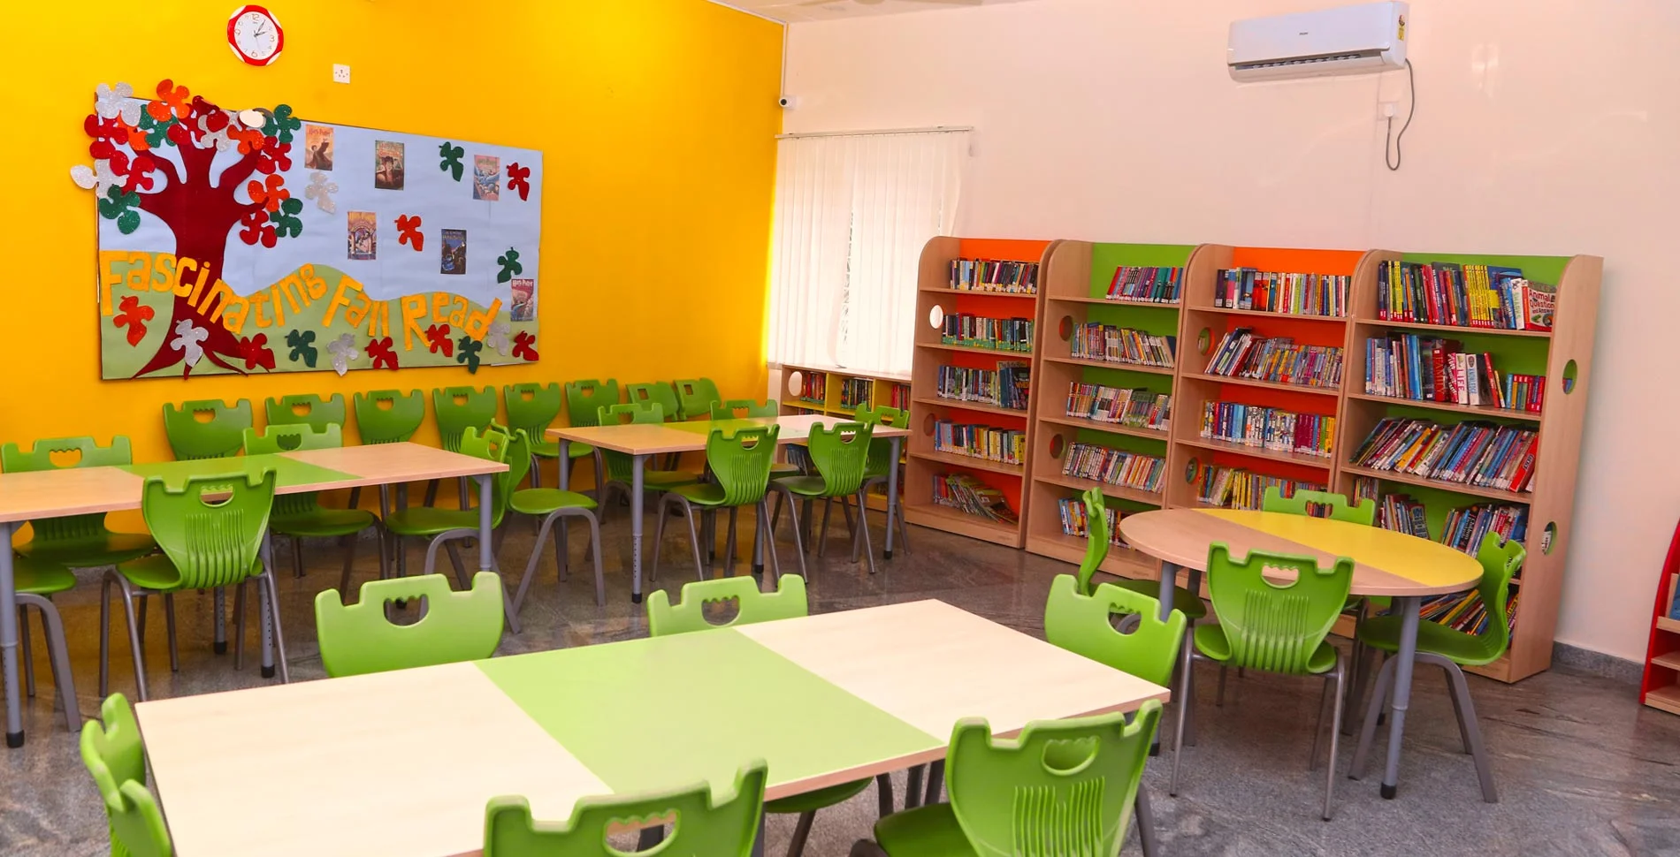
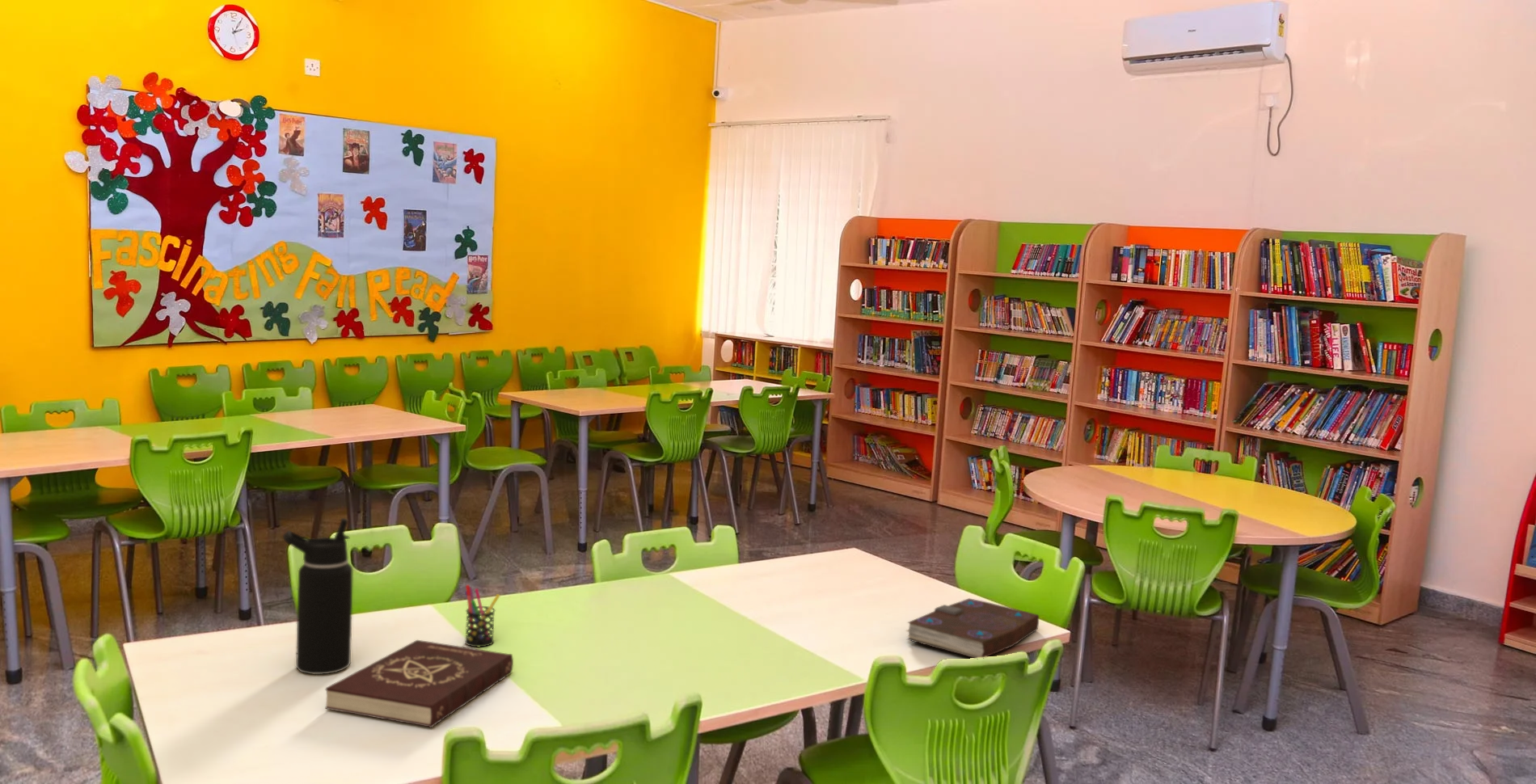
+ book [904,597,1040,659]
+ book [325,639,514,728]
+ pen holder [464,584,500,647]
+ water bottle [282,517,354,675]
